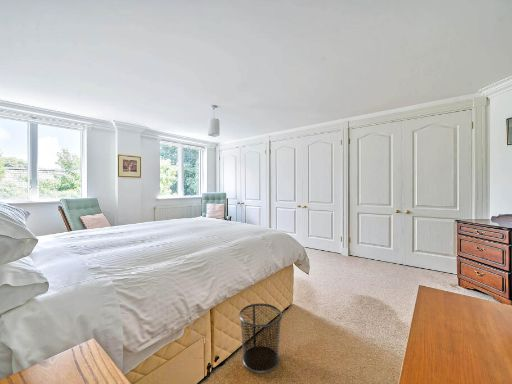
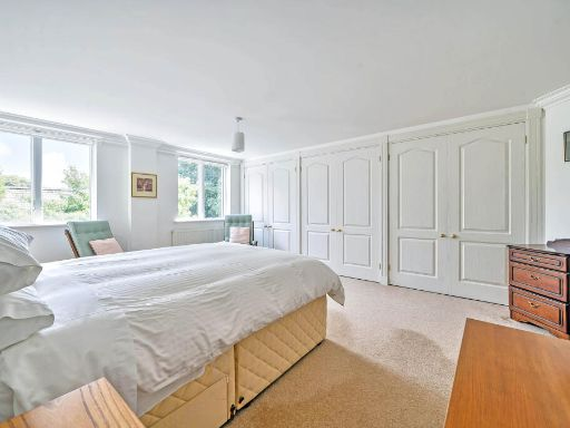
- waste bin [238,302,283,374]
